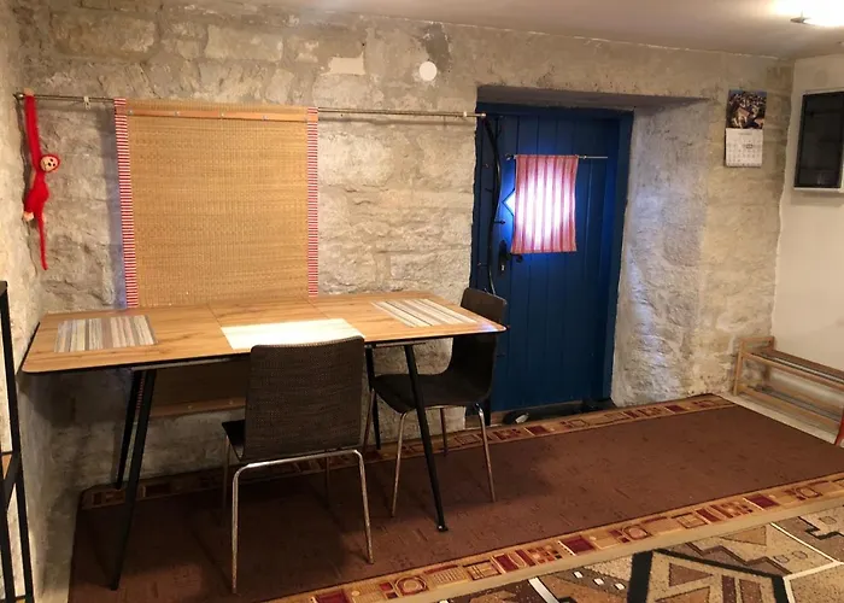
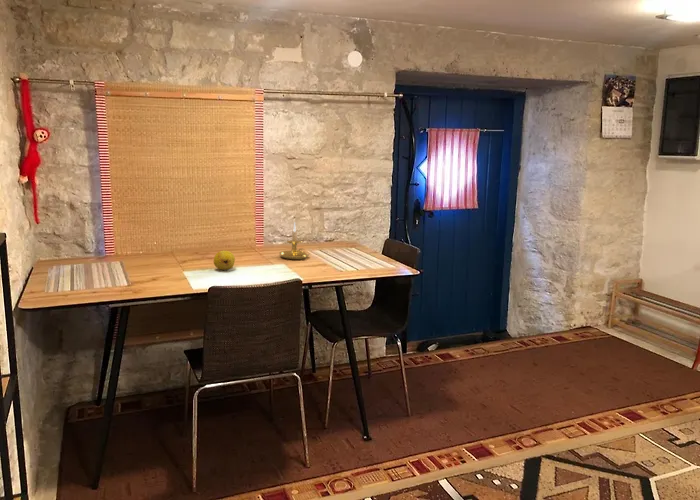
+ fruit [213,250,236,271]
+ candle holder [278,221,310,260]
